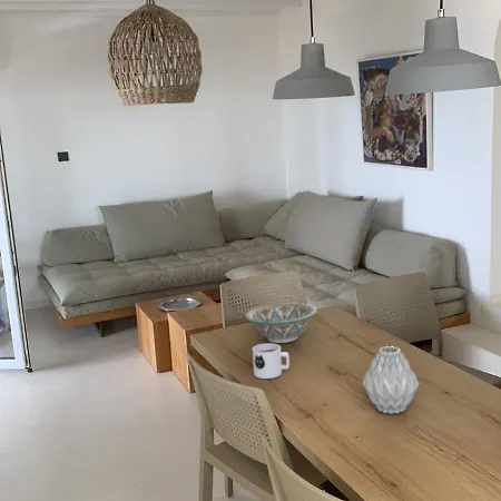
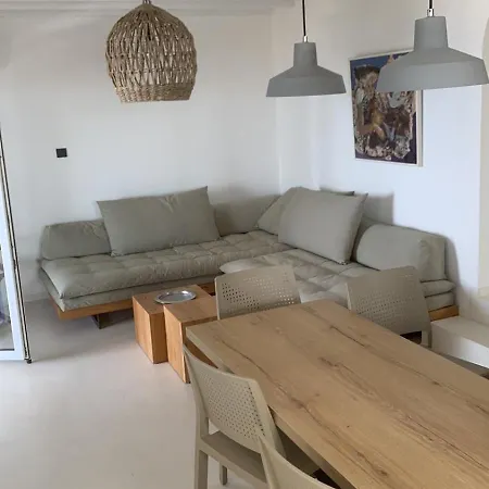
- mug [252,343,291,380]
- vase [362,345,420,415]
- decorative bowl [244,302,318,344]
